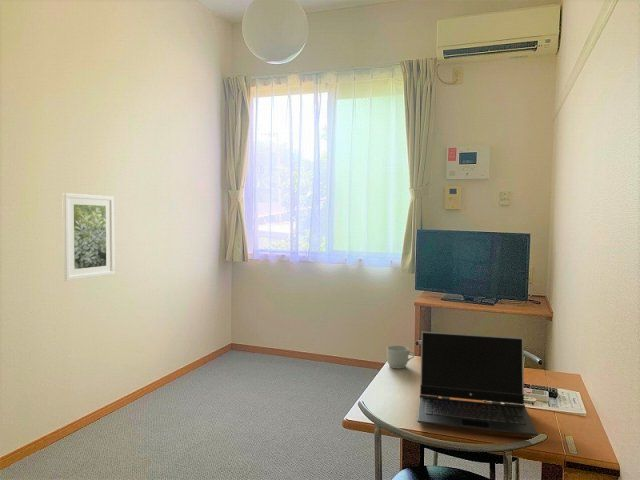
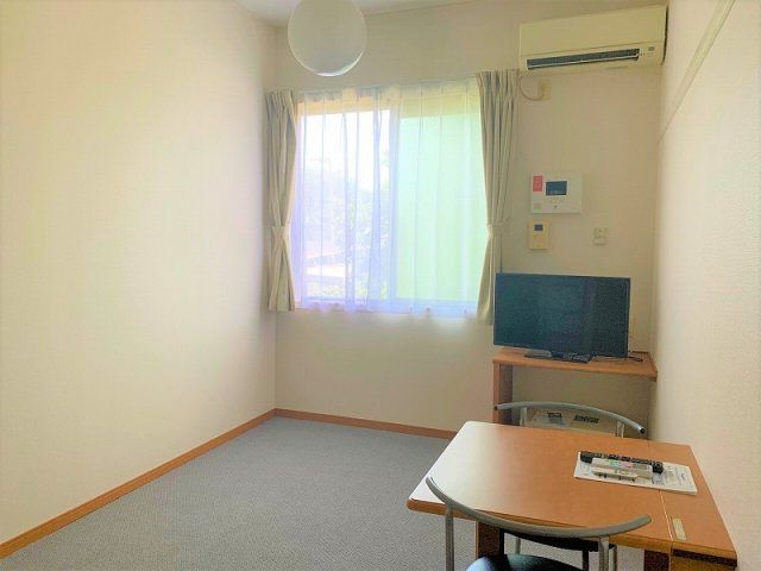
- mug [386,344,416,369]
- laptop computer [416,331,539,437]
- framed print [61,192,115,282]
